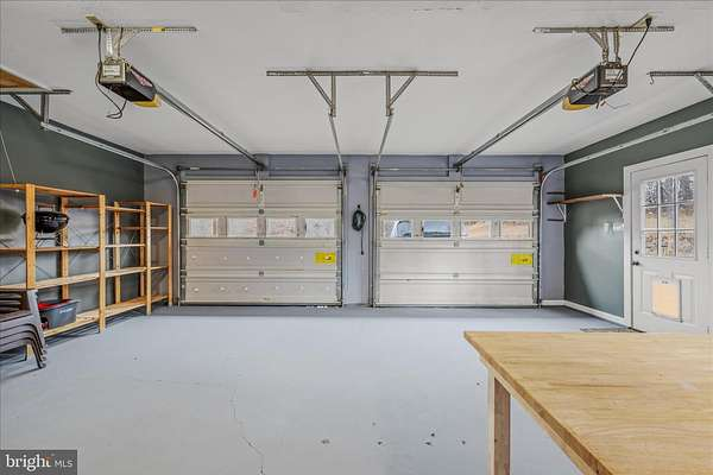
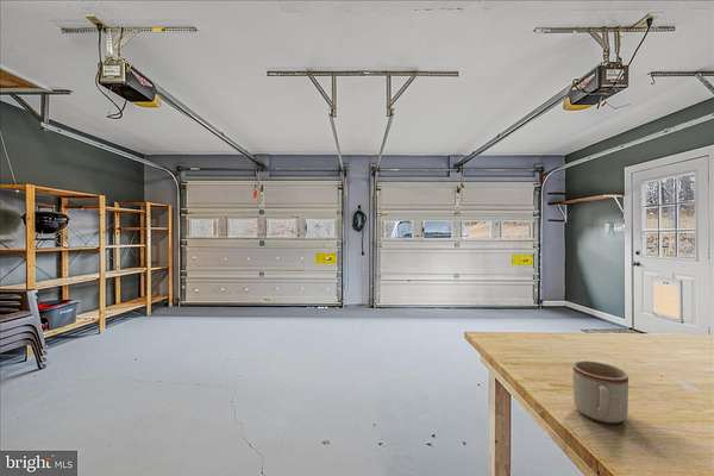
+ mug [572,359,630,424]
